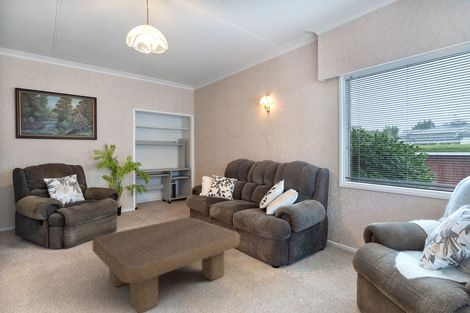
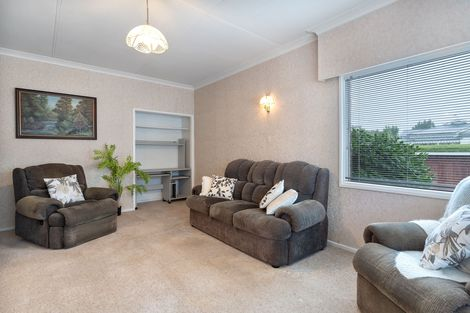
- coffee table [91,217,241,313]
